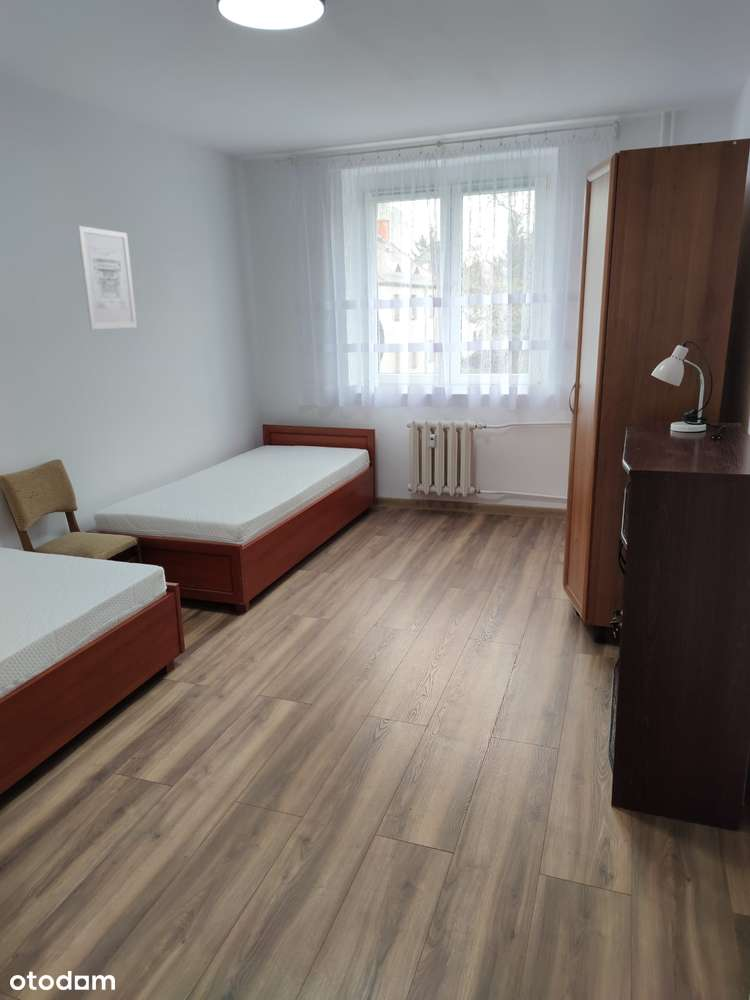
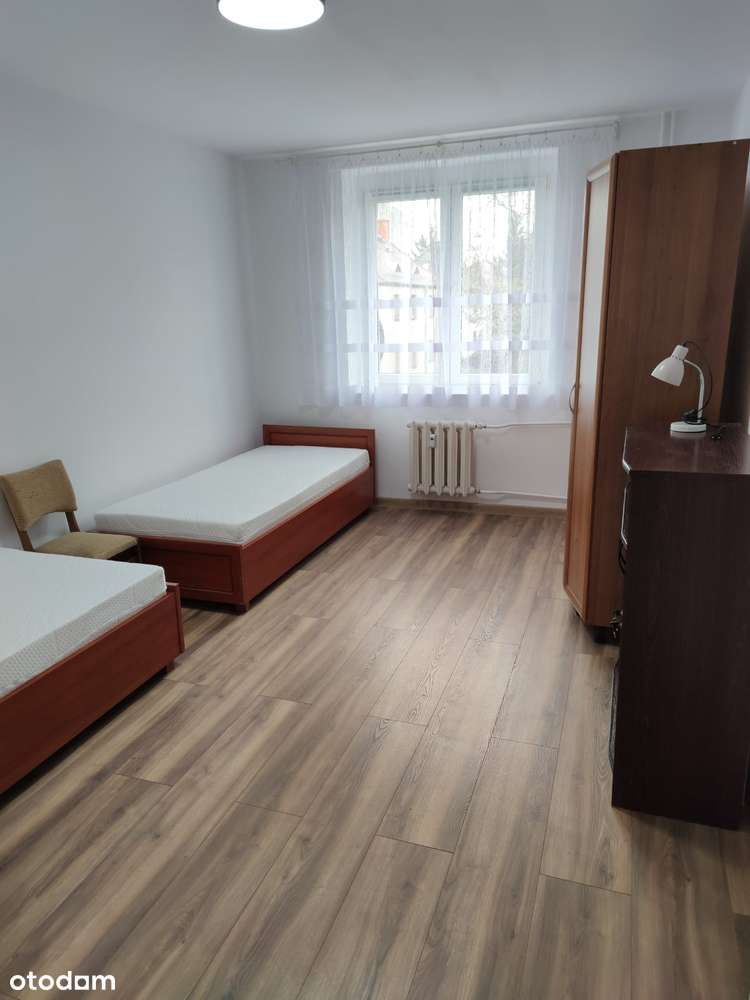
- wall art [76,225,138,330]
